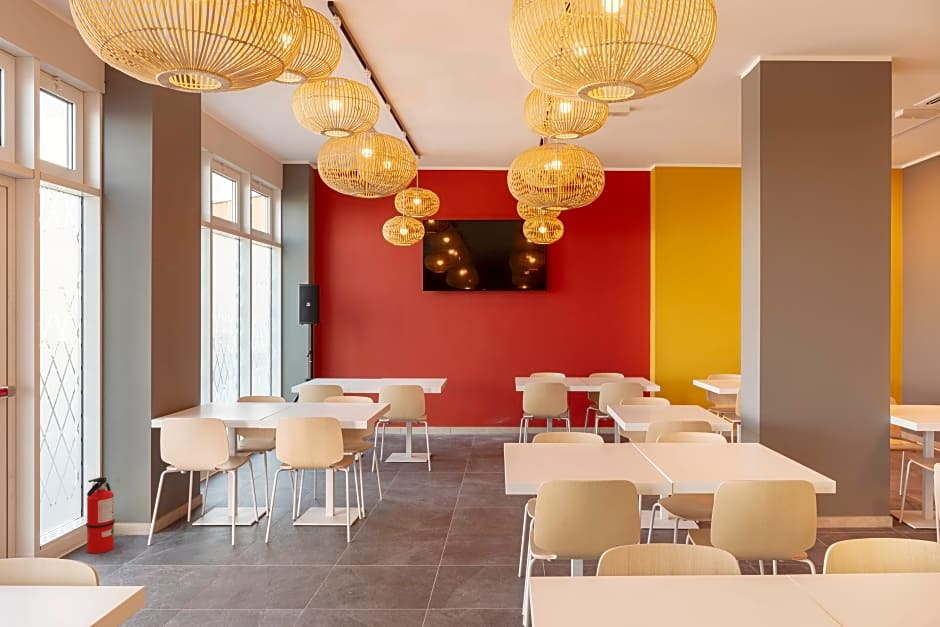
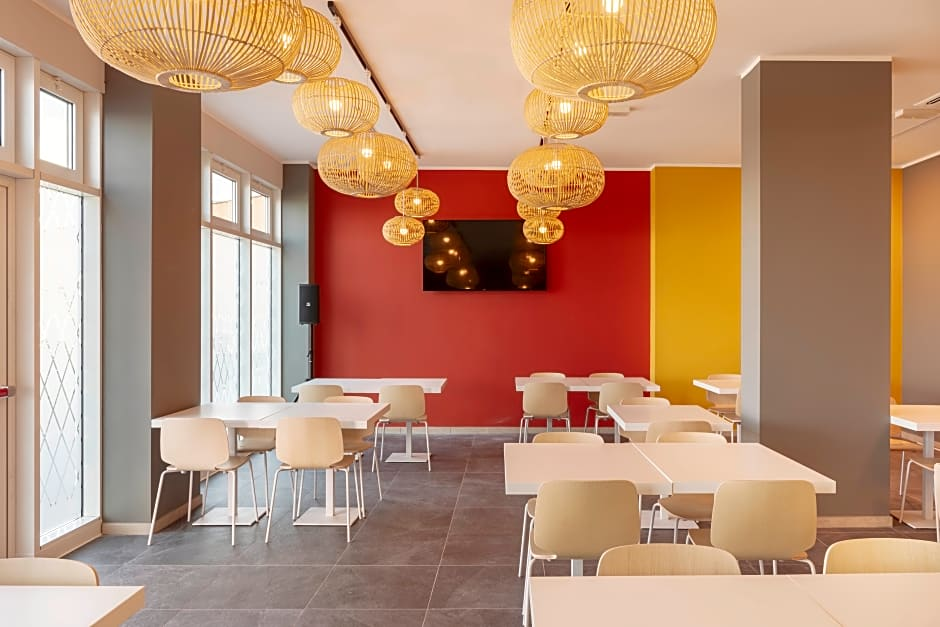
- fire extinguisher [85,476,122,554]
